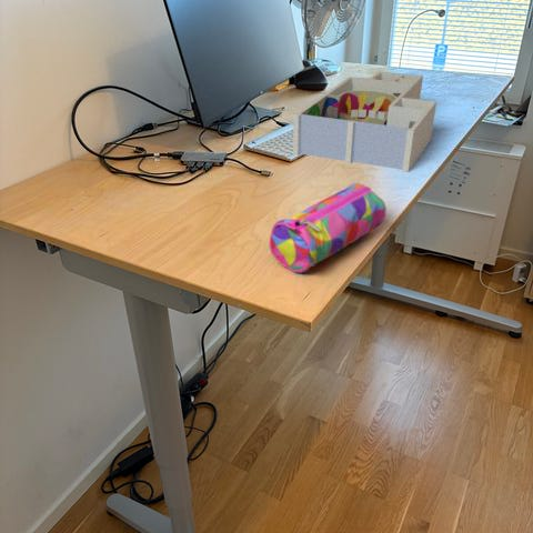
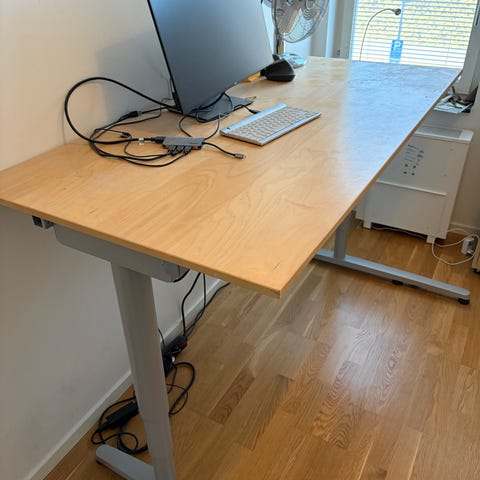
- pencil case [269,182,388,274]
- desk organizer [292,70,438,173]
